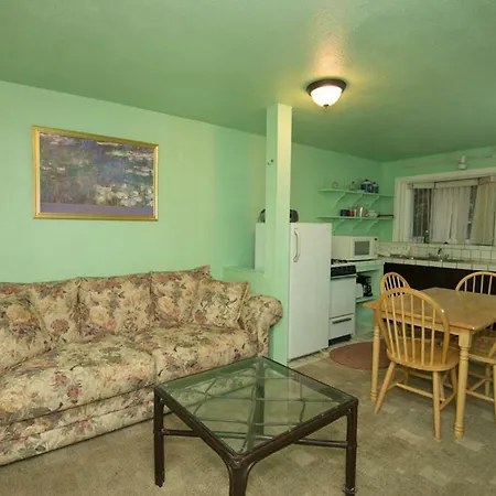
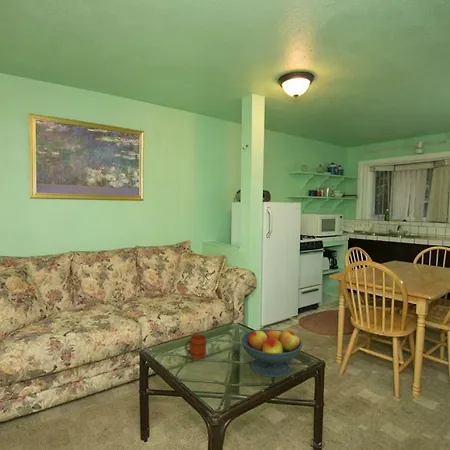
+ fruit bowl [240,327,303,378]
+ mug [184,333,207,360]
